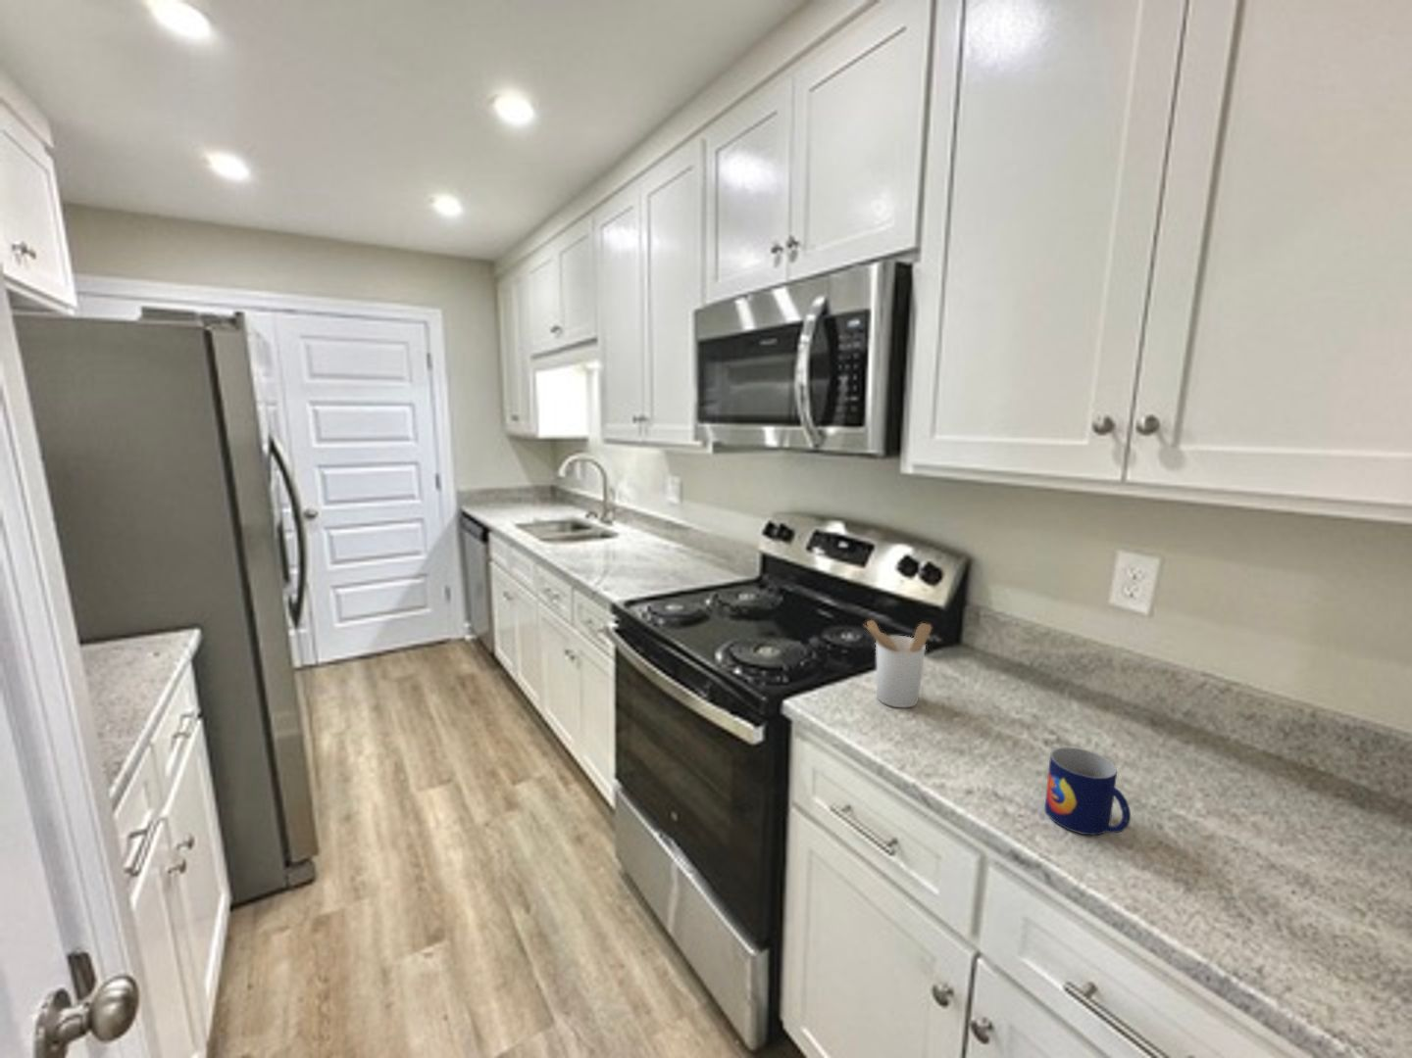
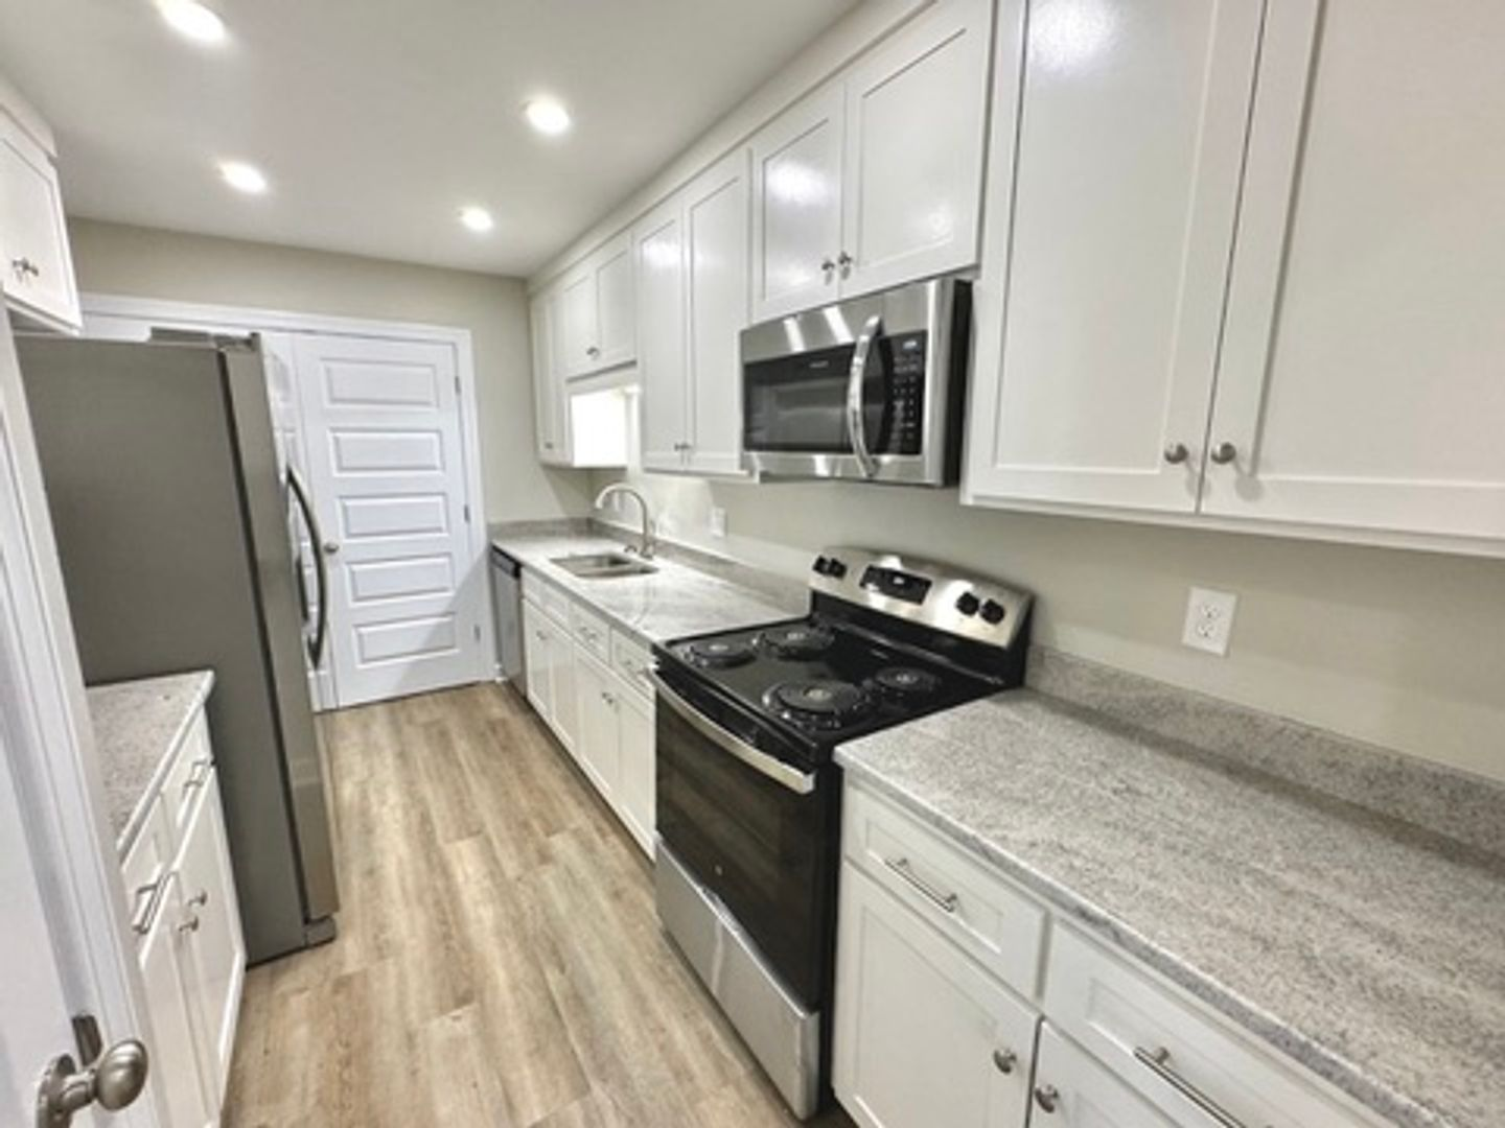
- utensil holder [863,619,933,708]
- mug [1043,747,1132,836]
